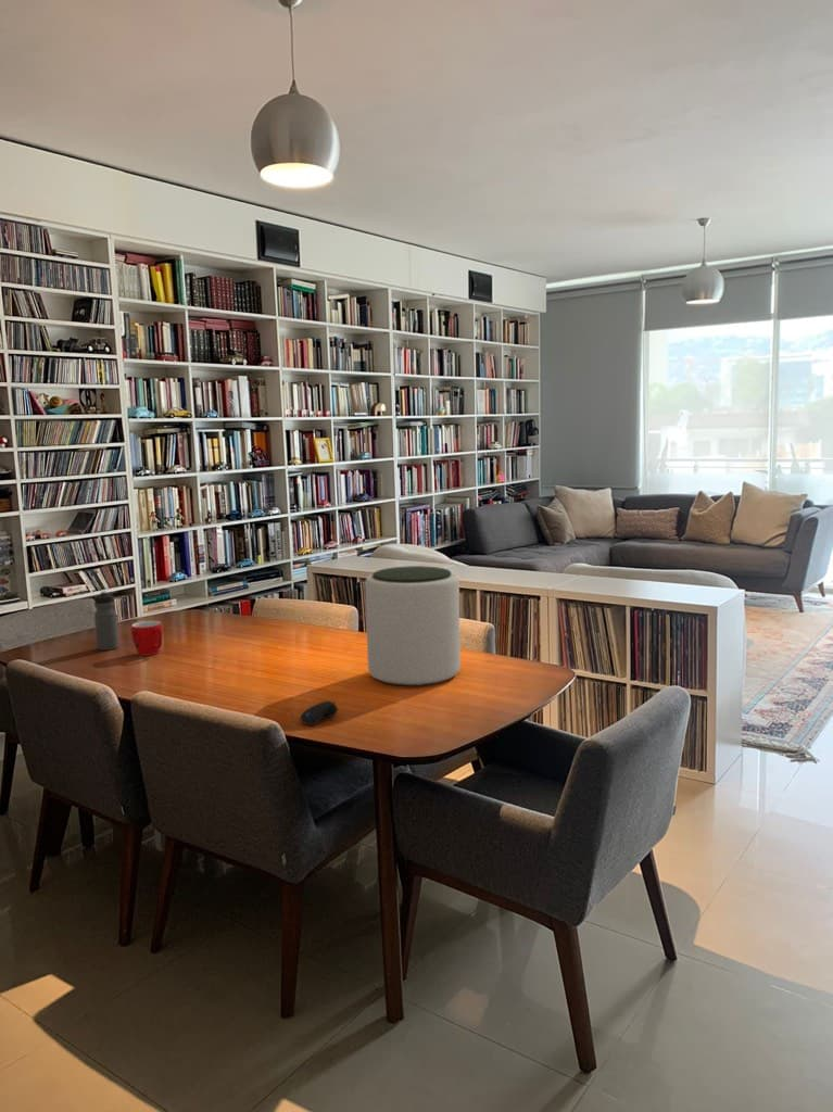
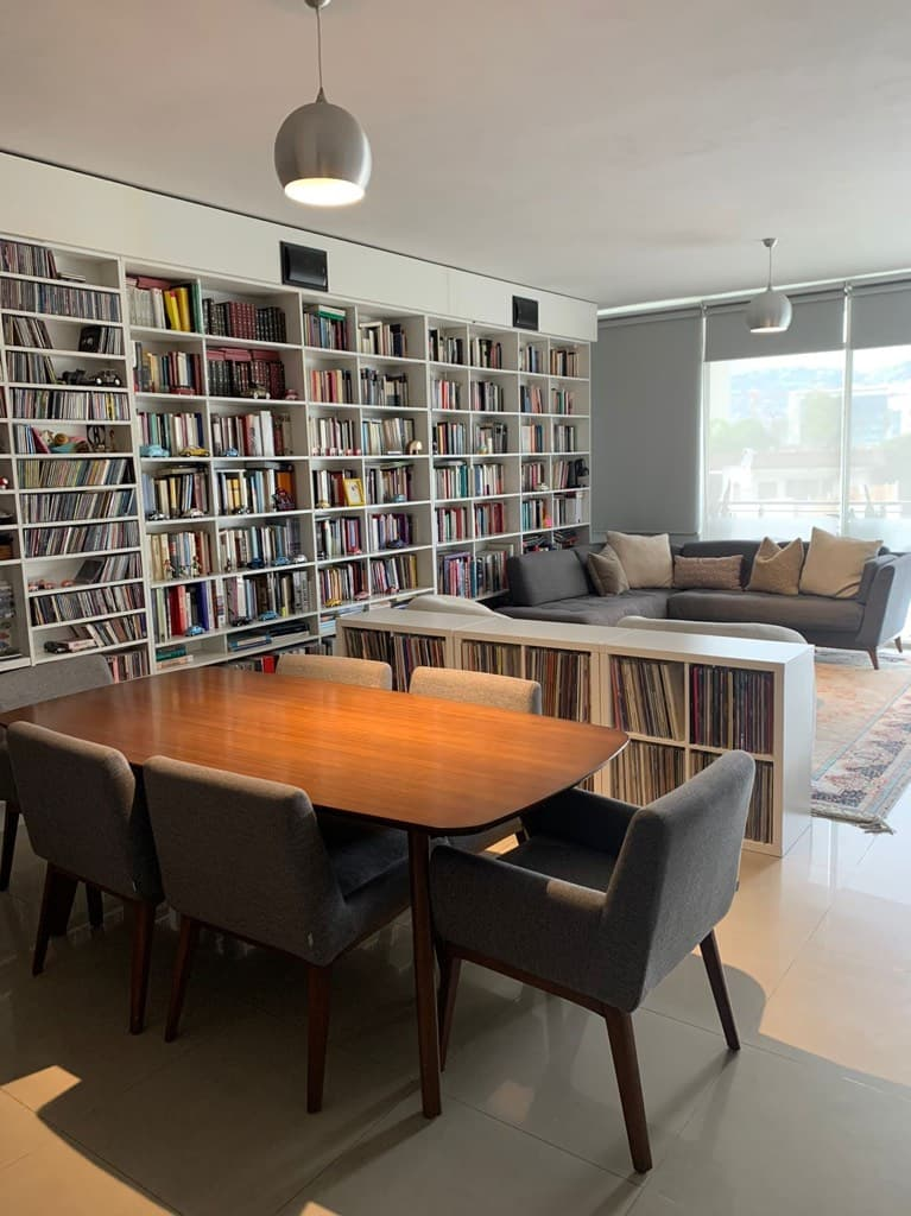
- water bottle [93,590,119,652]
- computer mouse [300,700,339,726]
- plant pot [364,565,462,687]
- mug [130,620,164,657]
